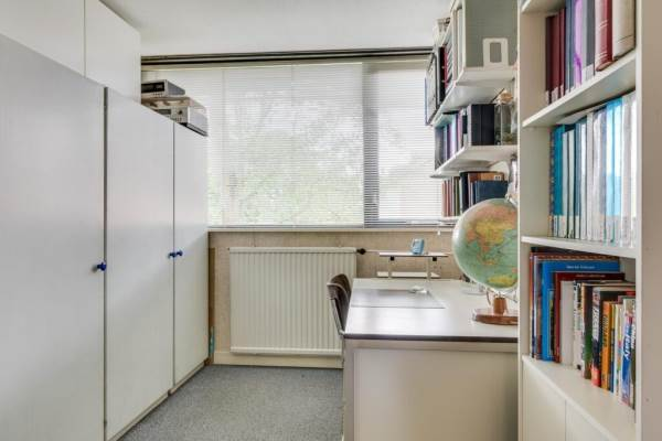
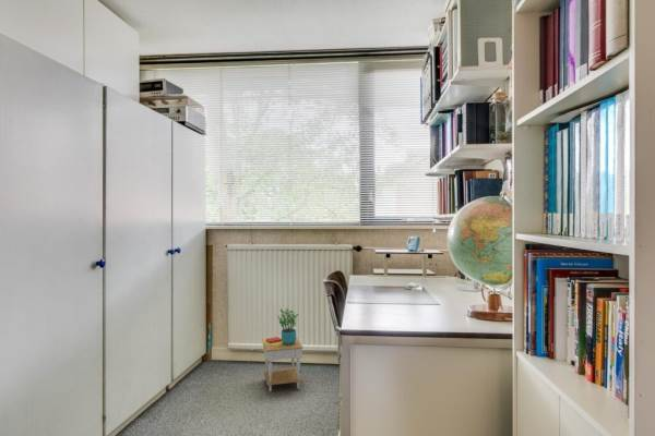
+ side table [262,307,303,392]
